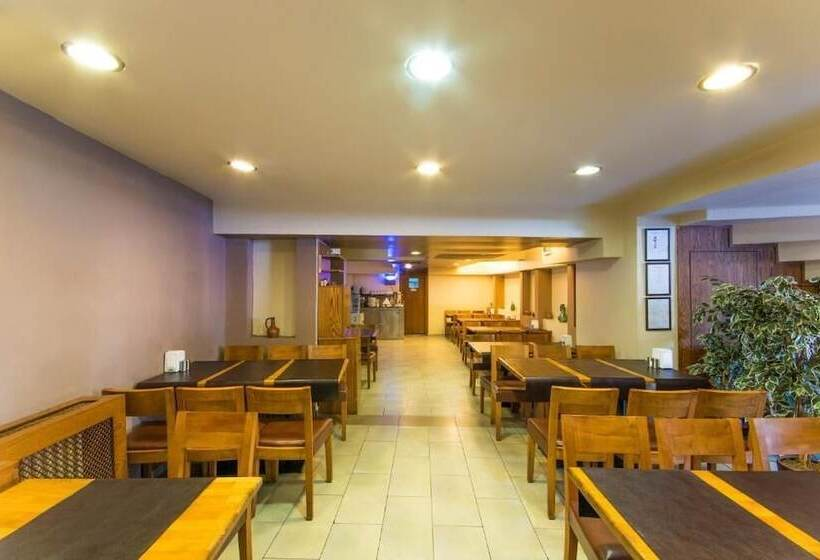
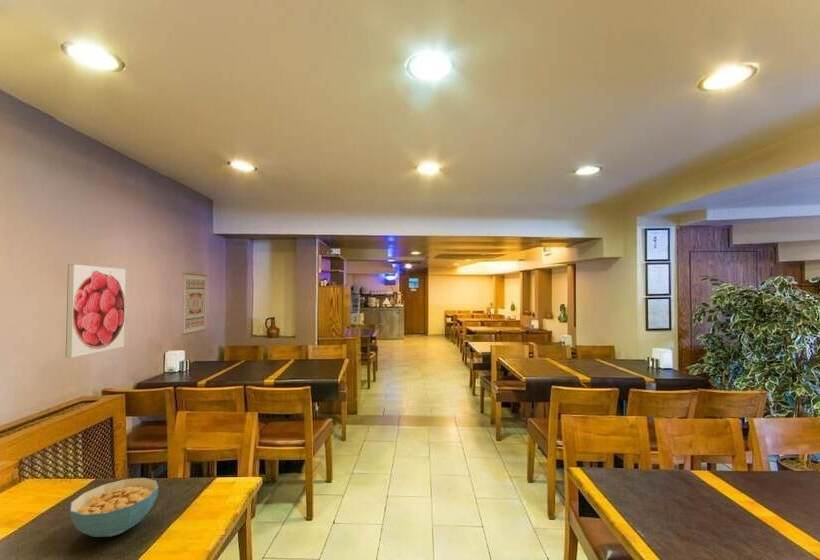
+ cereal bowl [69,477,160,538]
+ wall art [181,272,209,336]
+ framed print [65,263,127,359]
